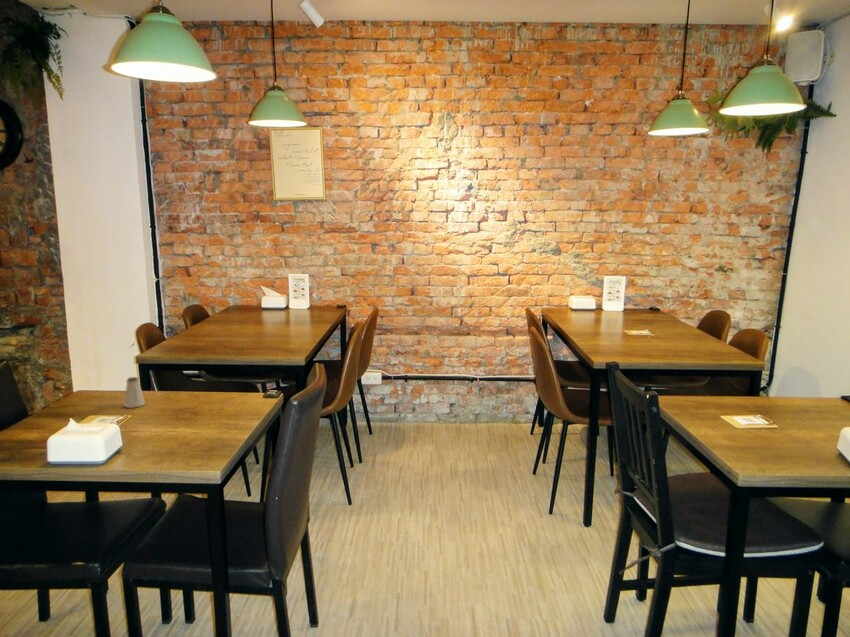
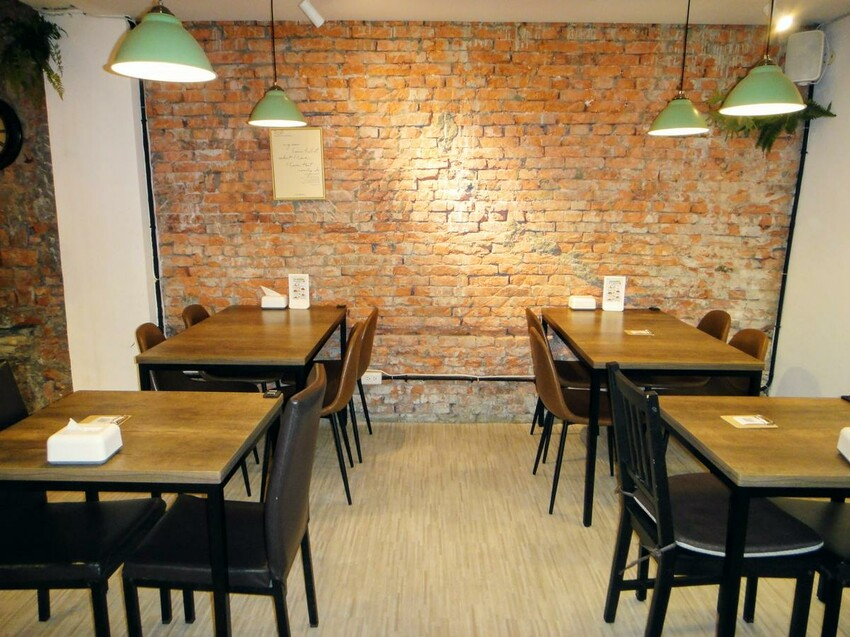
- saltshaker [123,376,146,409]
